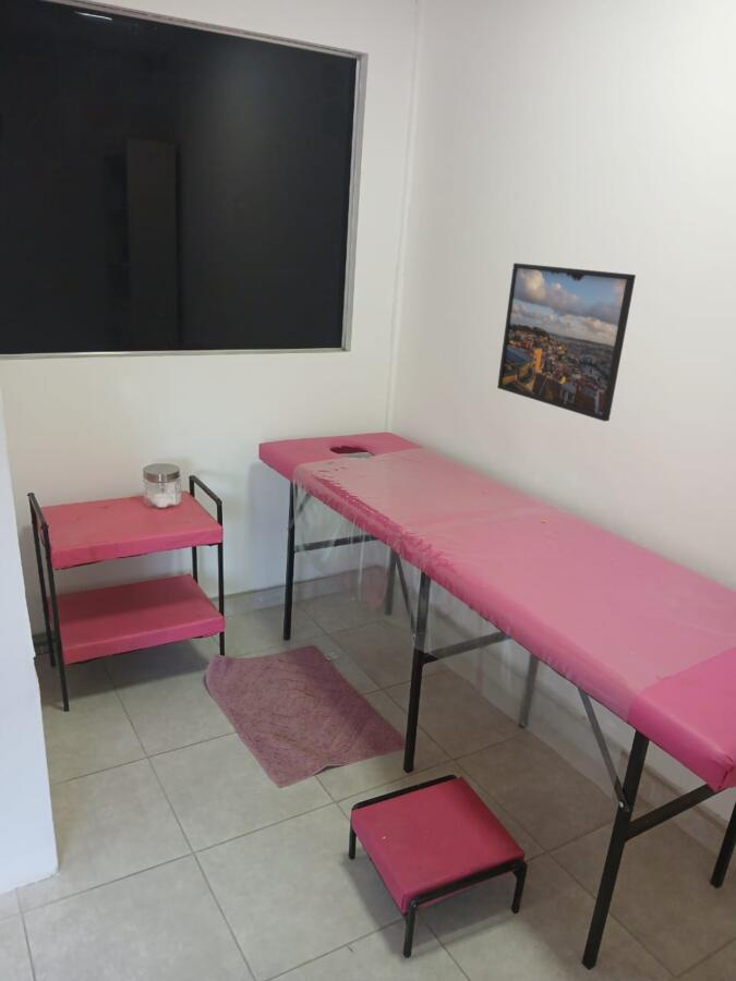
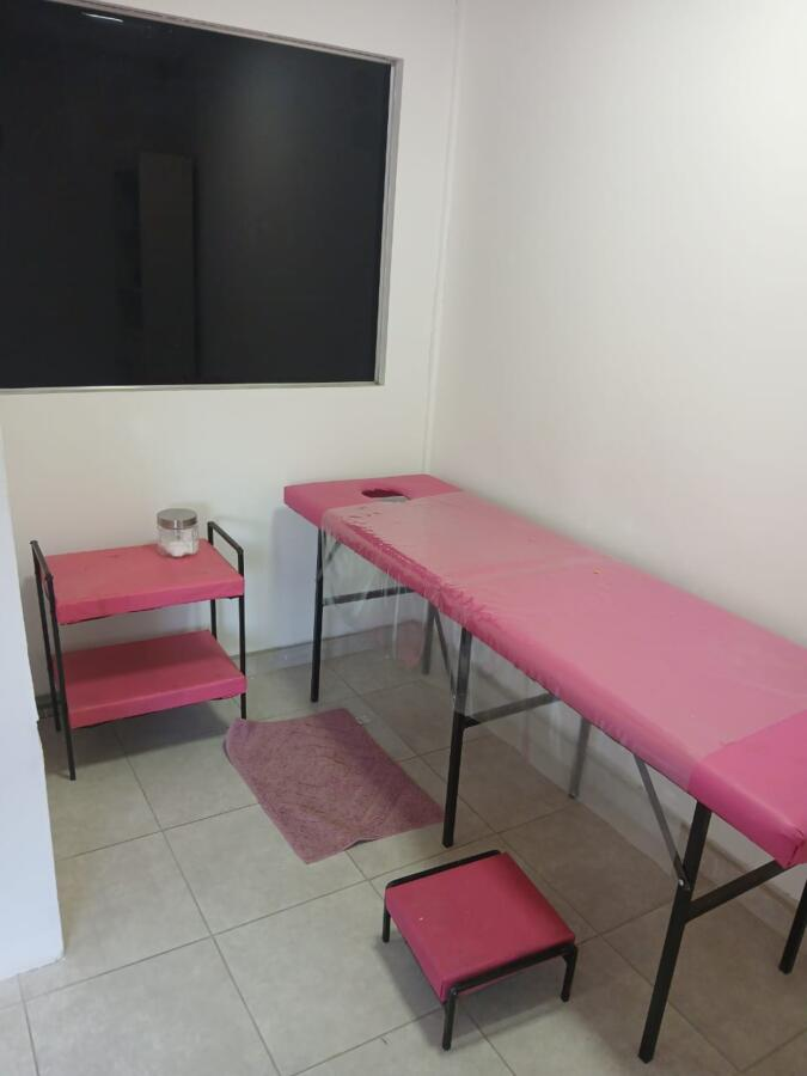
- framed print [496,262,637,422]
